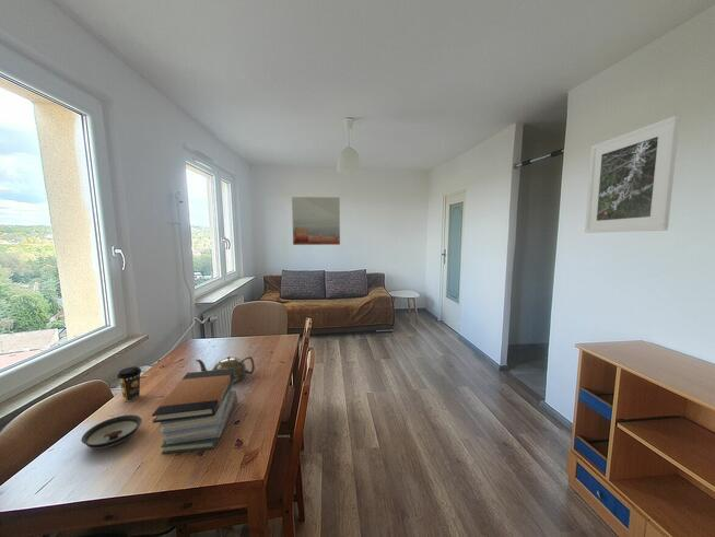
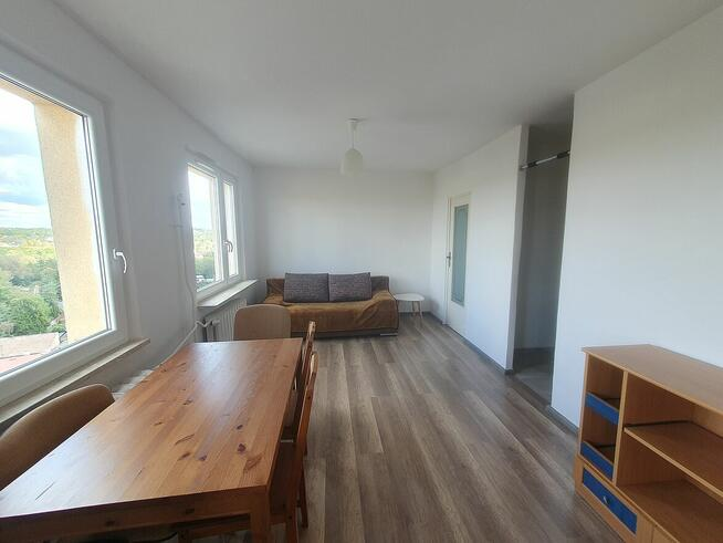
- coffee cup [116,365,142,402]
- book stack [151,369,238,455]
- saucer [81,413,143,450]
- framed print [584,115,681,234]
- teapot [195,355,256,384]
- wall art [291,196,341,246]
